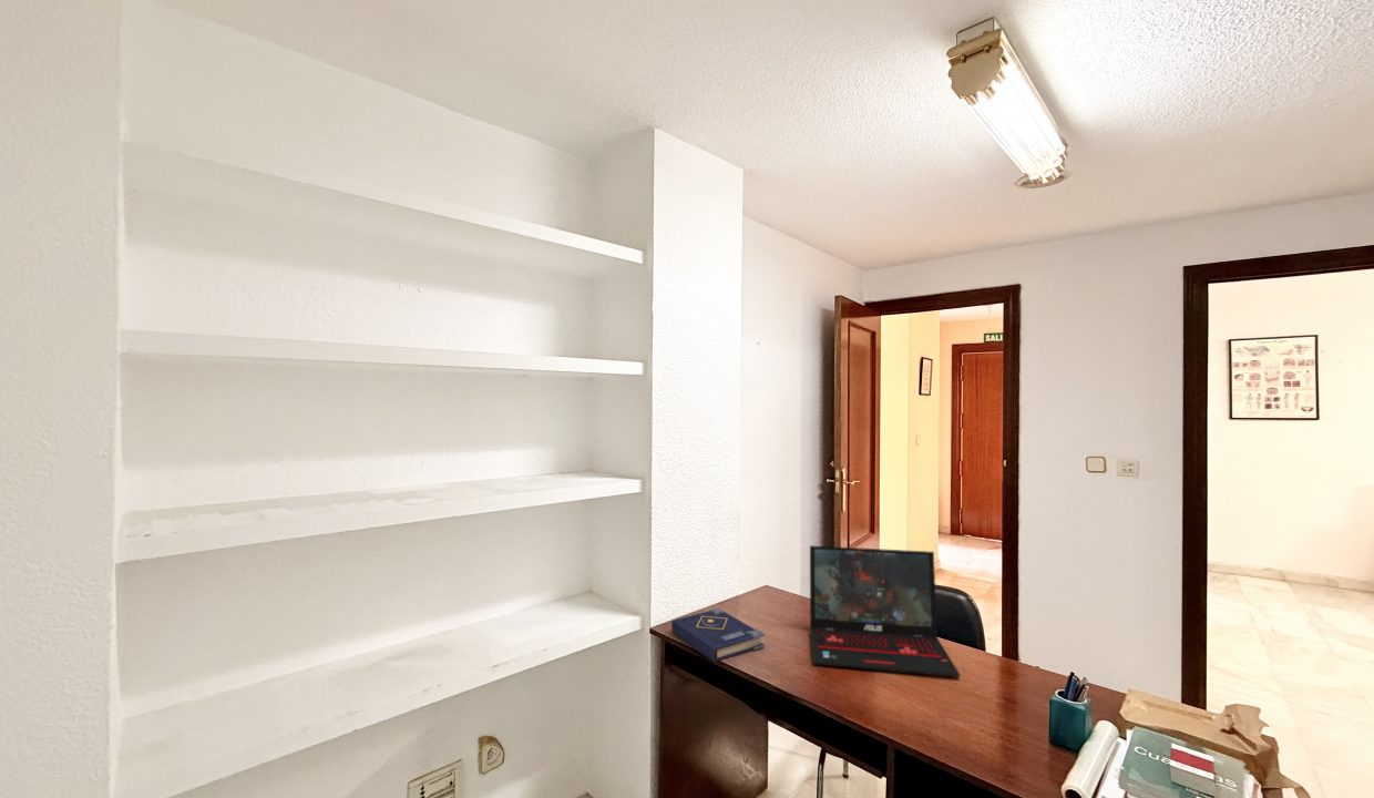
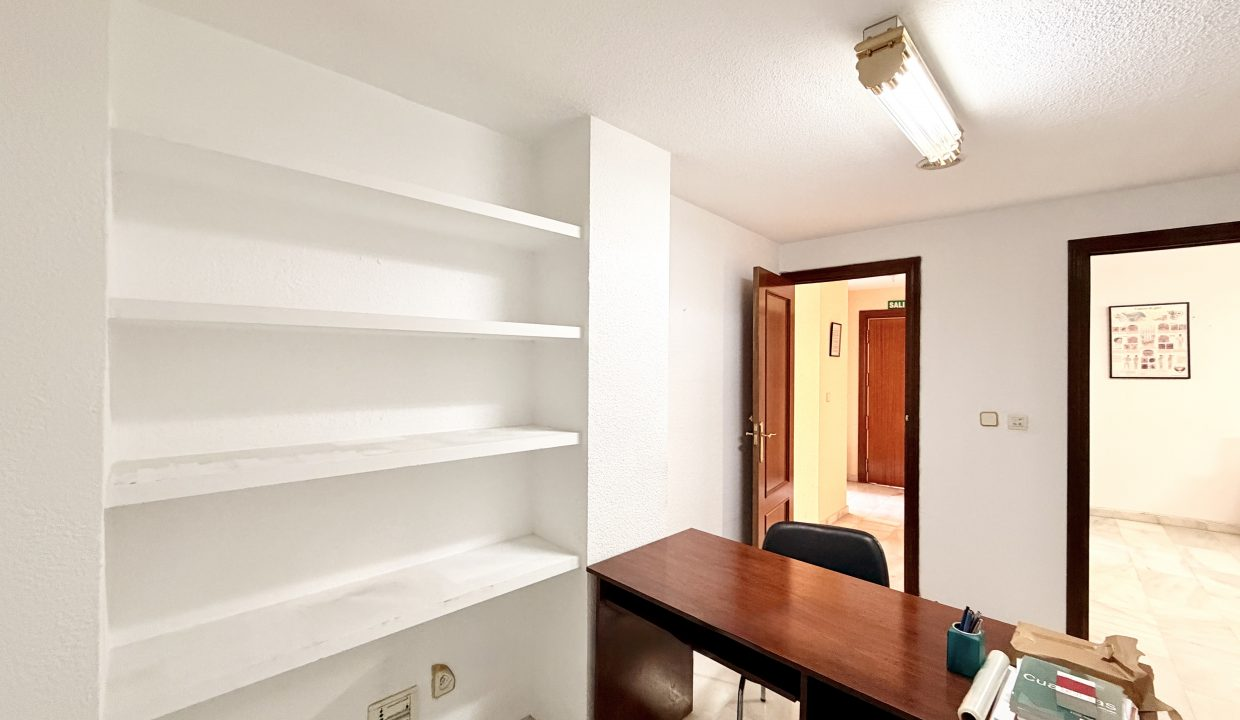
- book [670,607,766,663]
- laptop [809,544,961,678]
